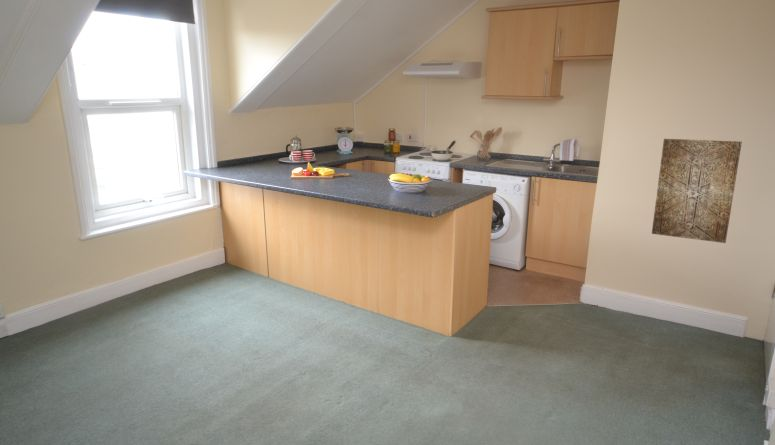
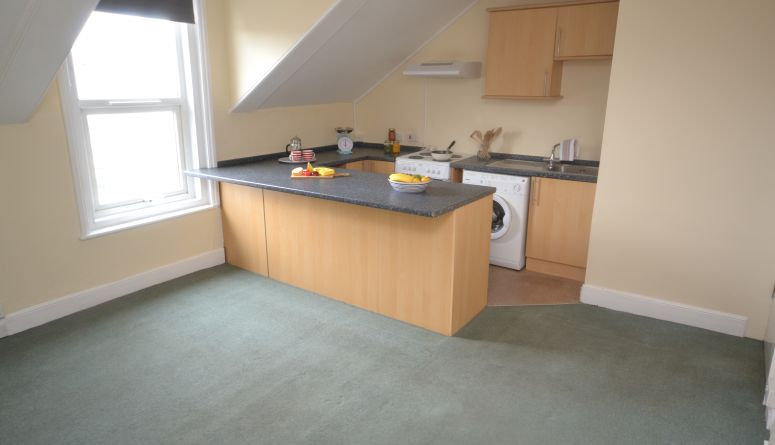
- wall art [651,138,743,244]
